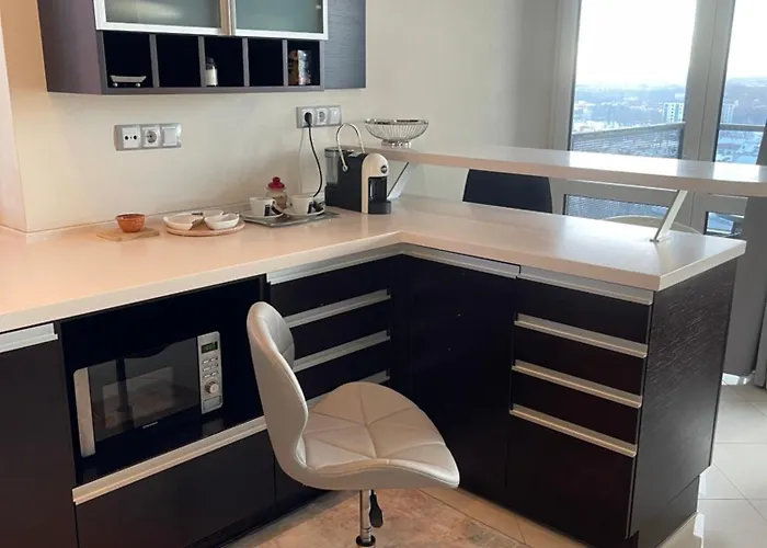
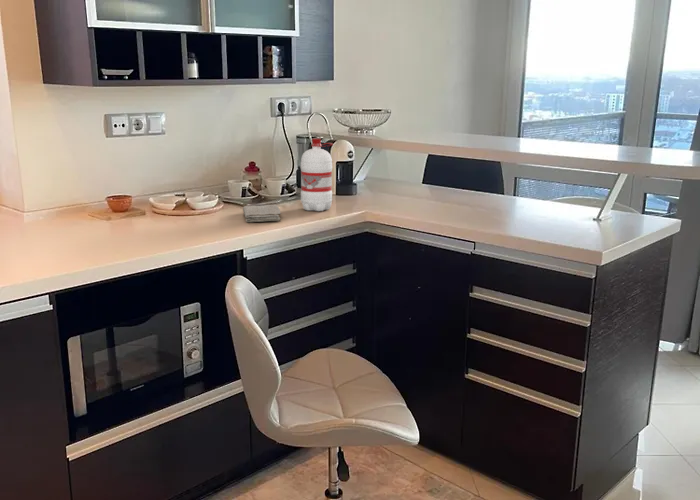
+ washcloth [242,204,281,223]
+ water bottle [300,137,334,212]
